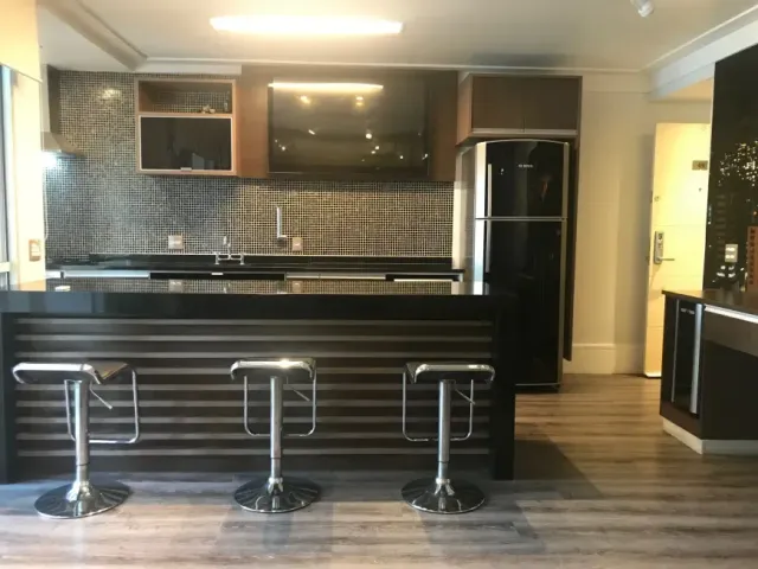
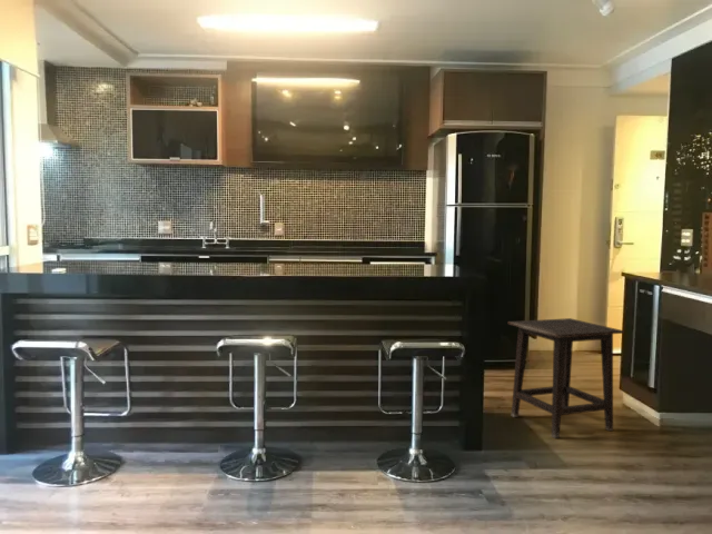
+ side table [507,317,625,439]
